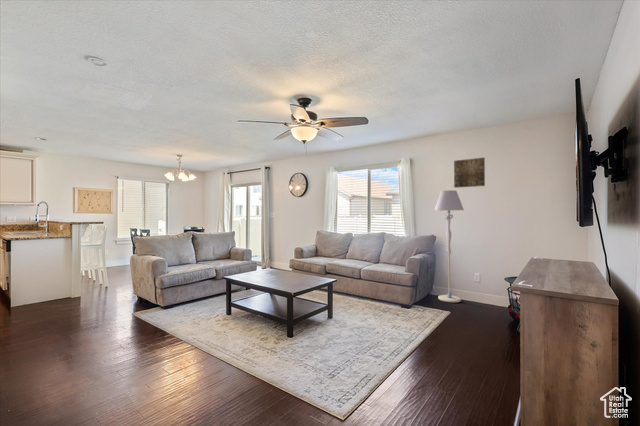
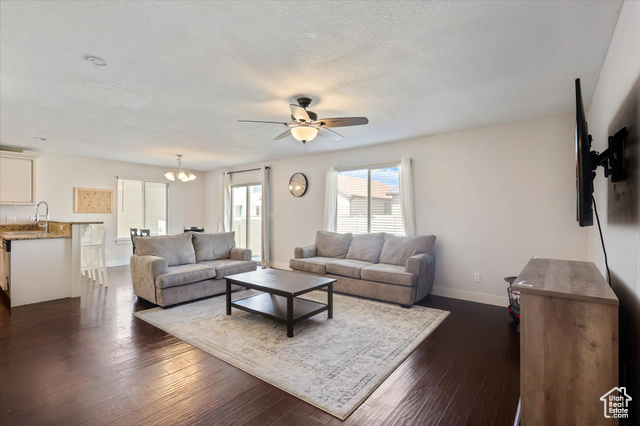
- wall art [453,157,486,189]
- floor lamp [434,189,465,304]
